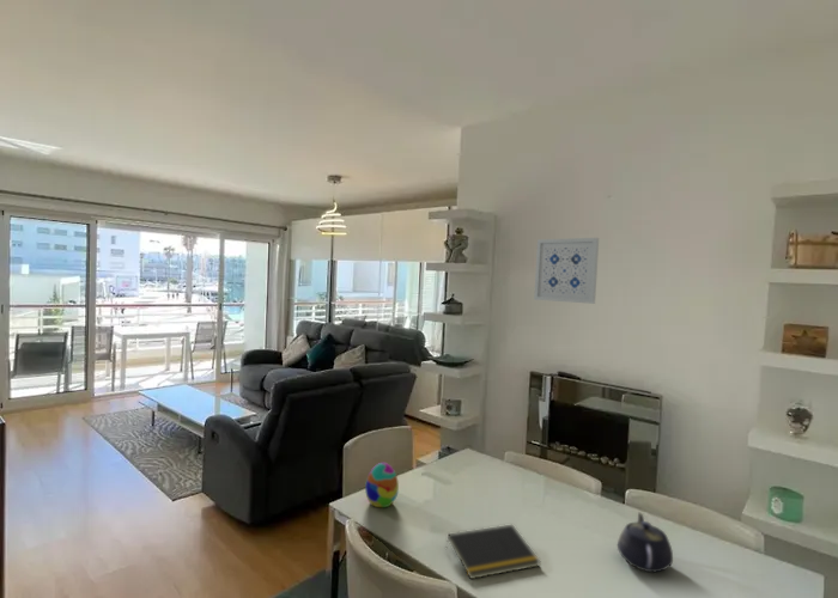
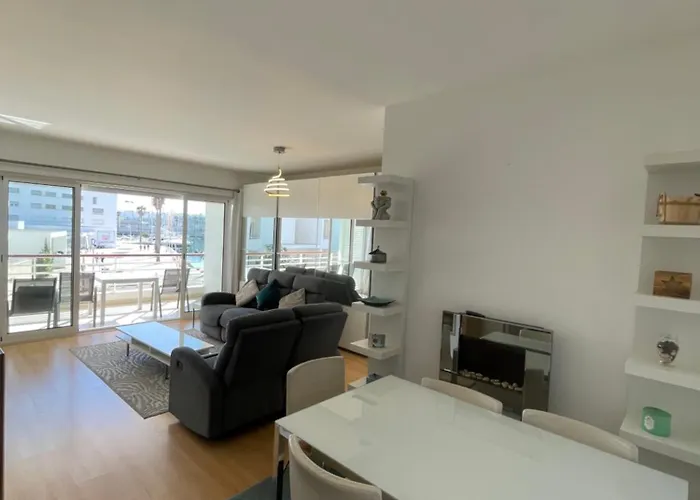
- notepad [444,524,541,580]
- decorative egg [364,462,400,508]
- teapot [617,511,674,573]
- wall art [533,237,600,305]
